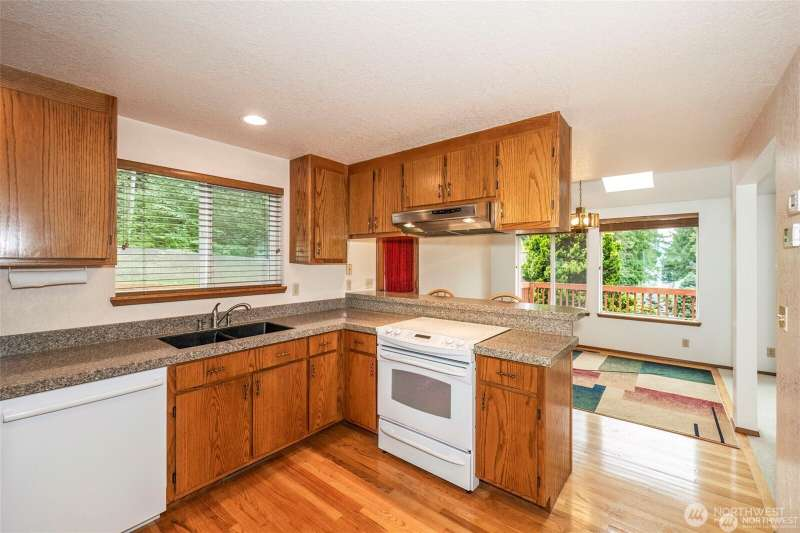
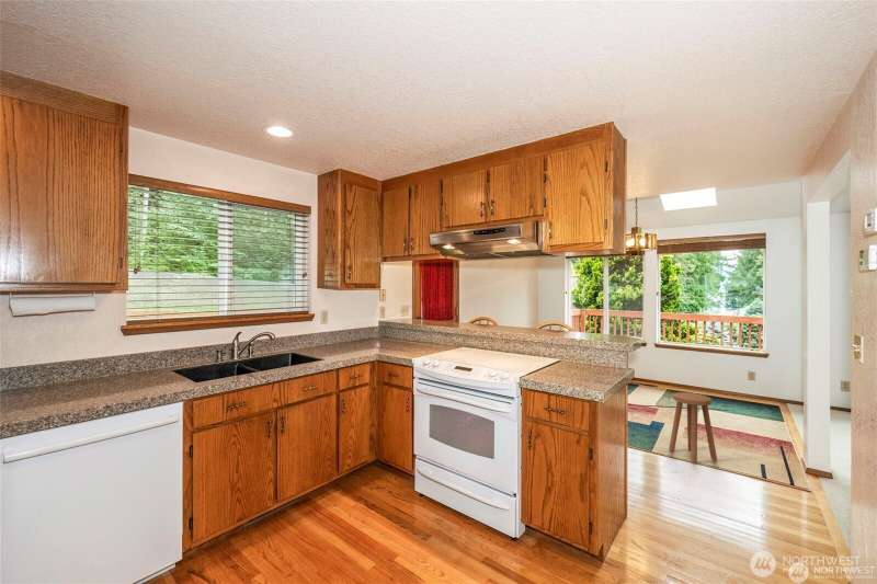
+ stool [668,391,718,463]
